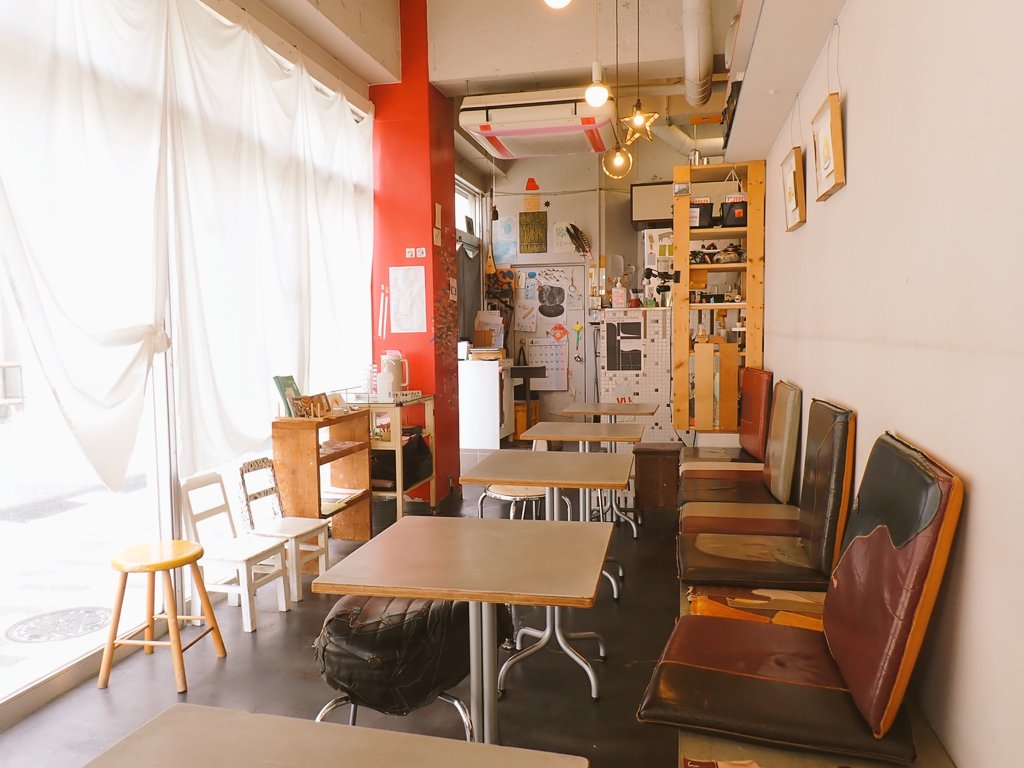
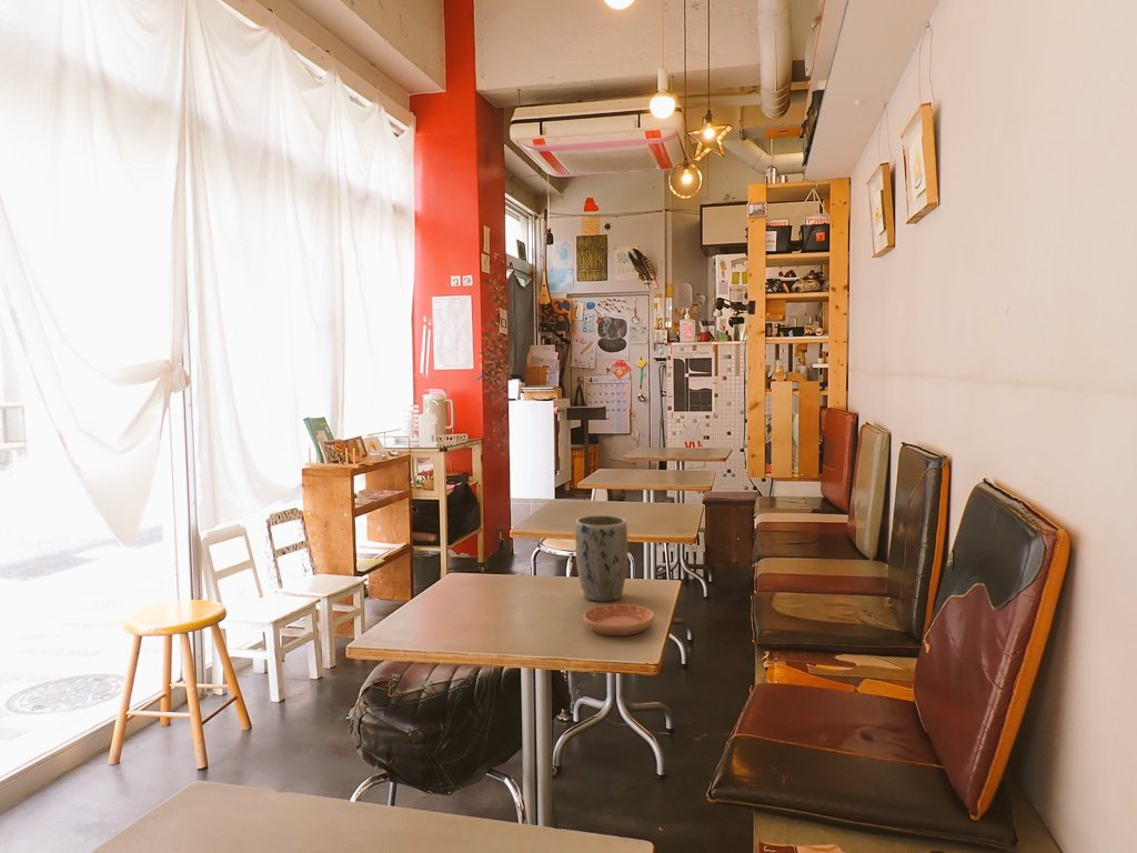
+ plant pot [574,514,628,602]
+ saucer [583,603,655,636]
